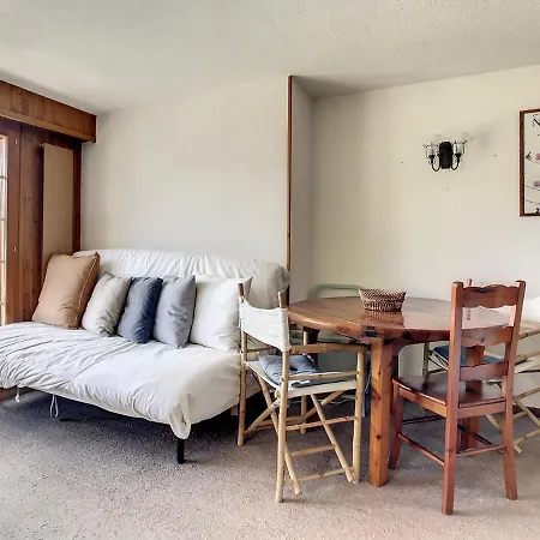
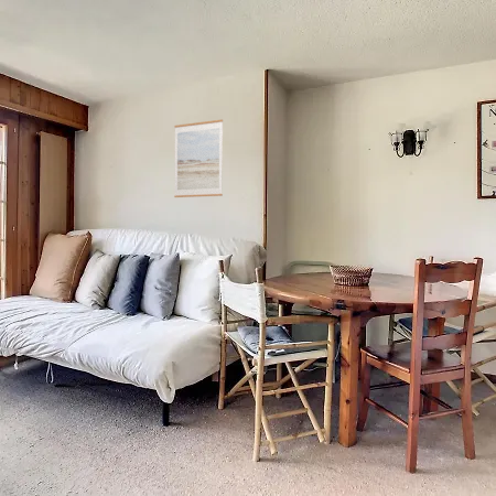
+ wall art [173,119,224,198]
